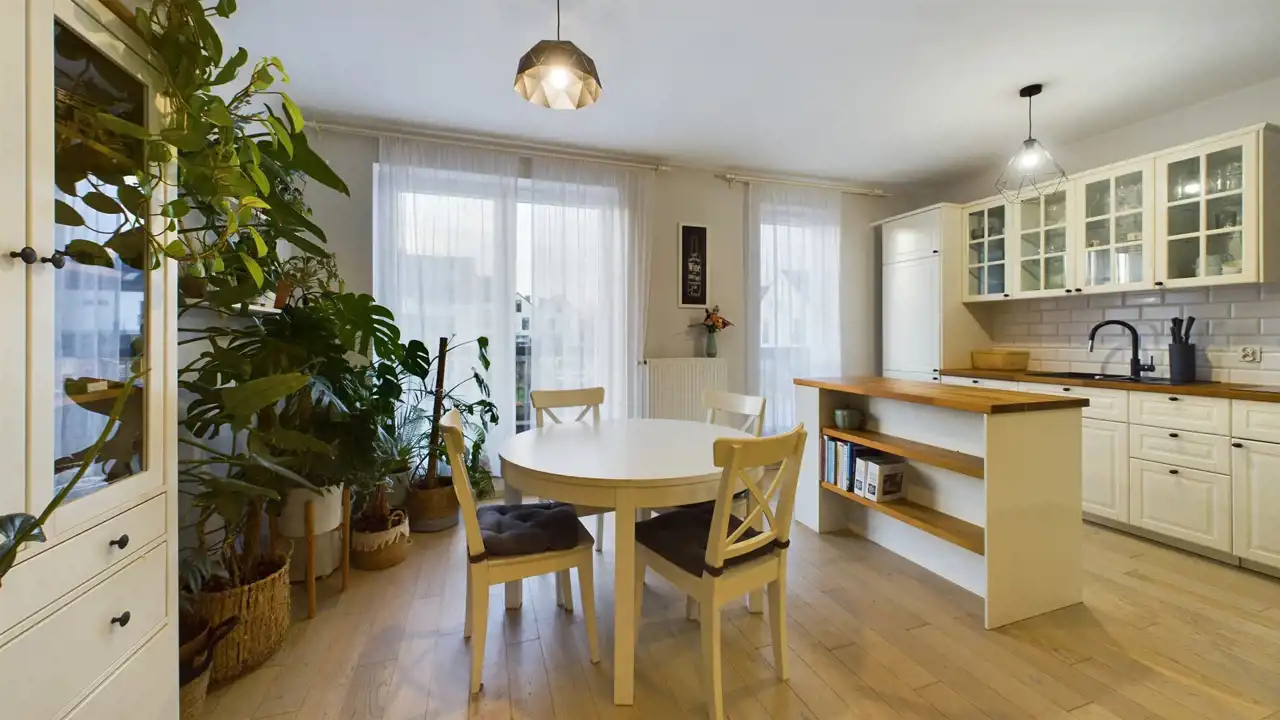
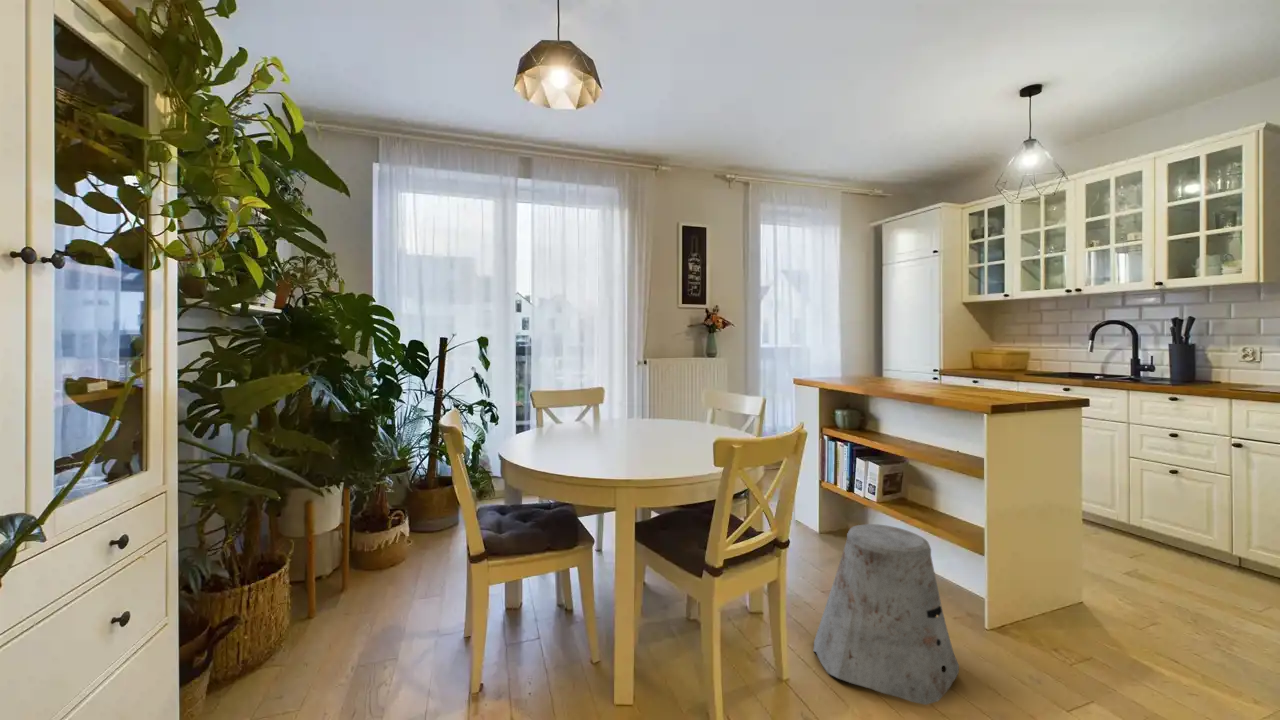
+ stool [813,523,960,706]
